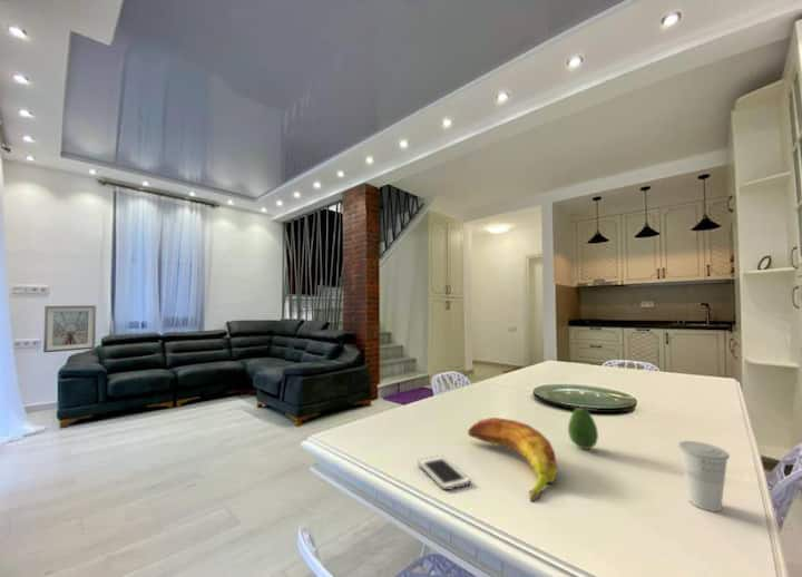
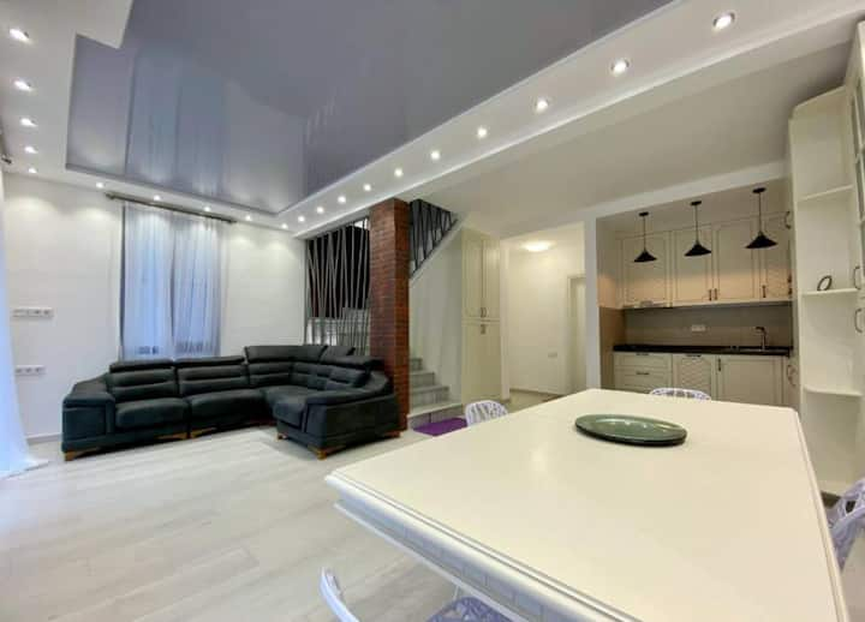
- picture frame [42,304,97,353]
- cup [677,440,731,512]
- cell phone [417,454,471,491]
- banana [467,417,558,502]
- fruit [567,407,599,450]
